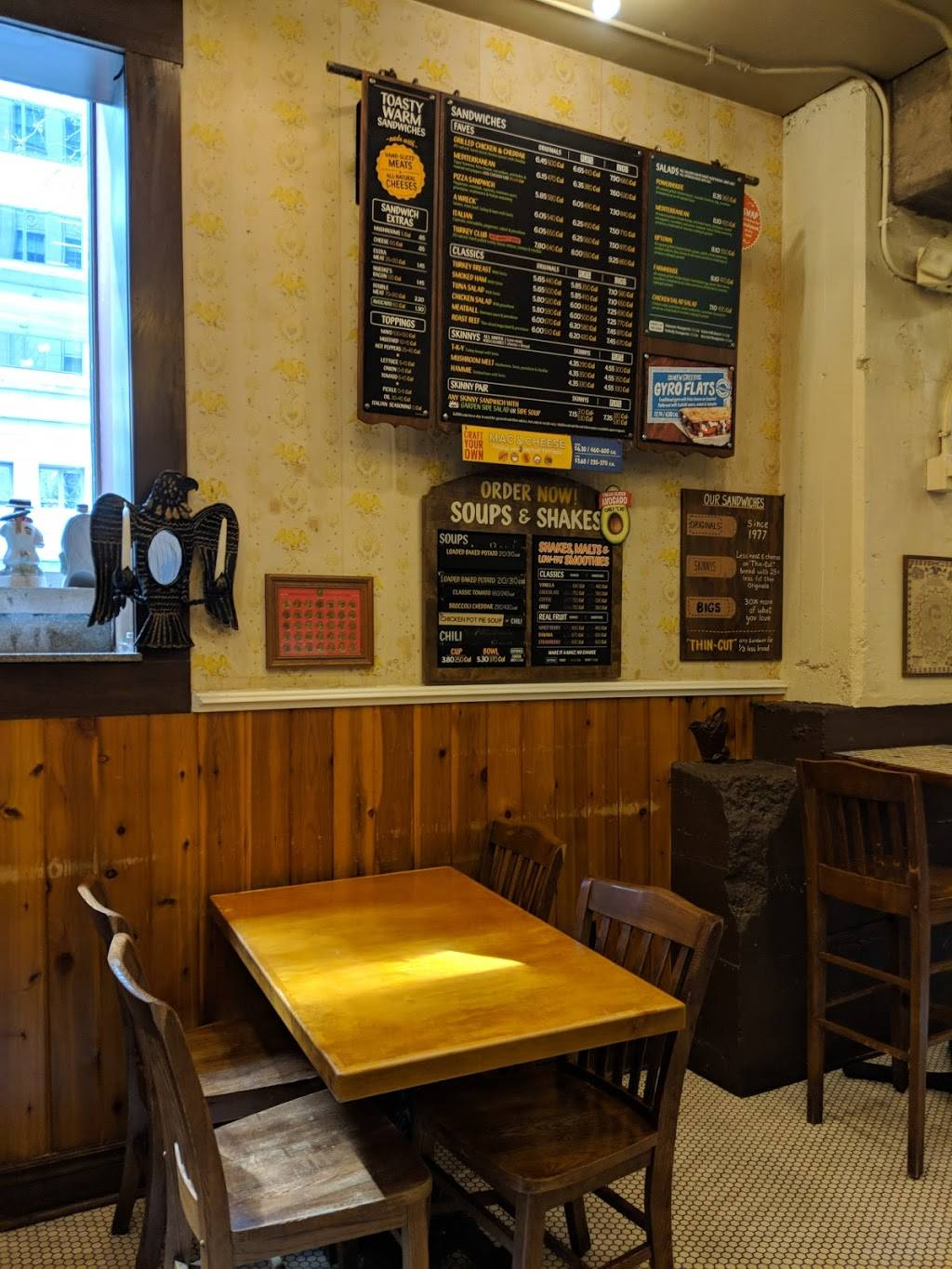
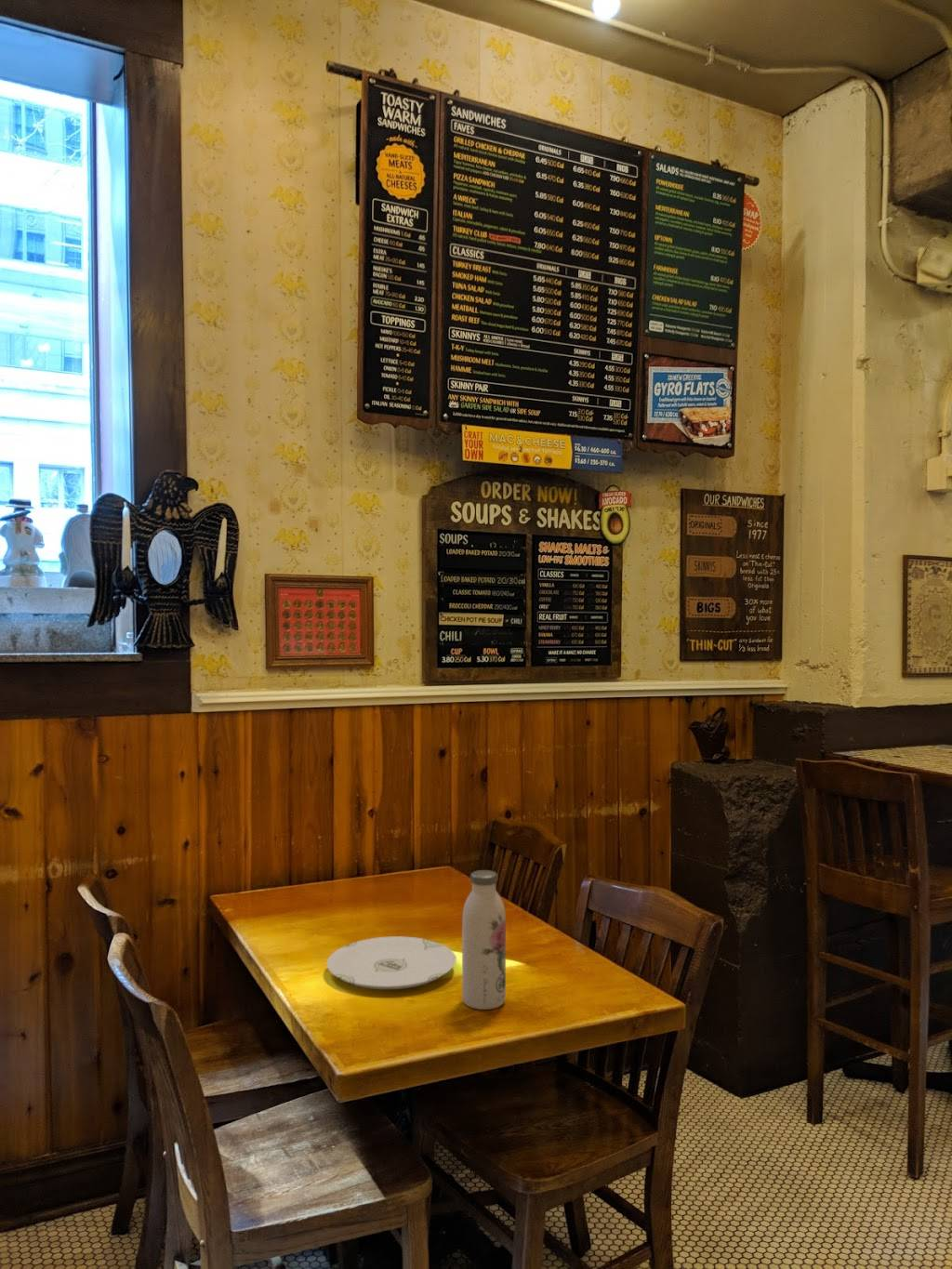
+ plate [326,935,456,990]
+ water bottle [461,869,507,1011]
